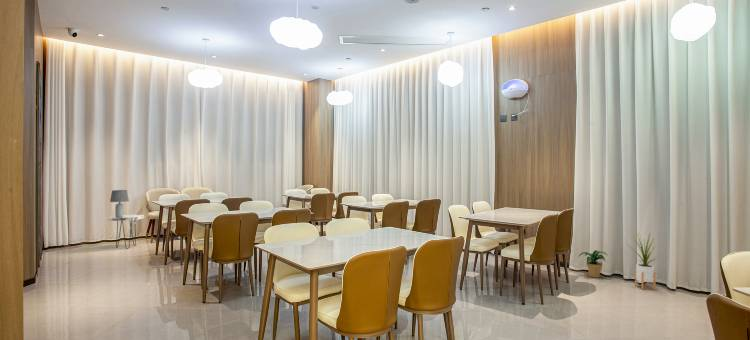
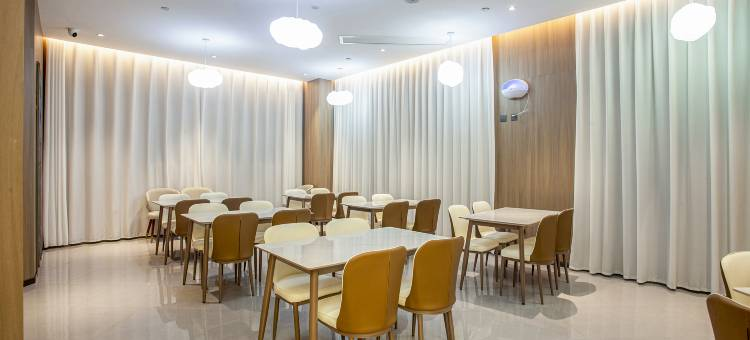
- potted plant [577,249,608,279]
- house plant [627,229,662,290]
- side table [107,214,145,250]
- lamp [109,189,130,218]
